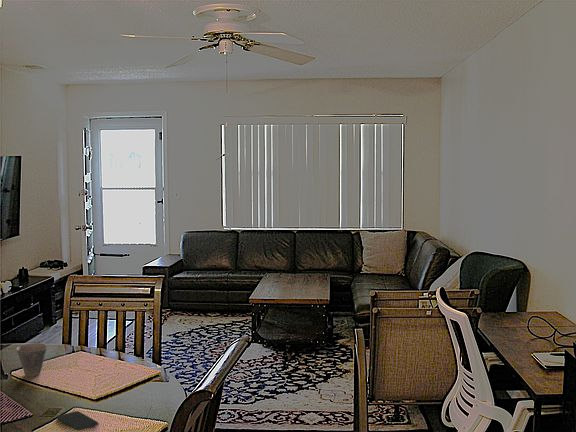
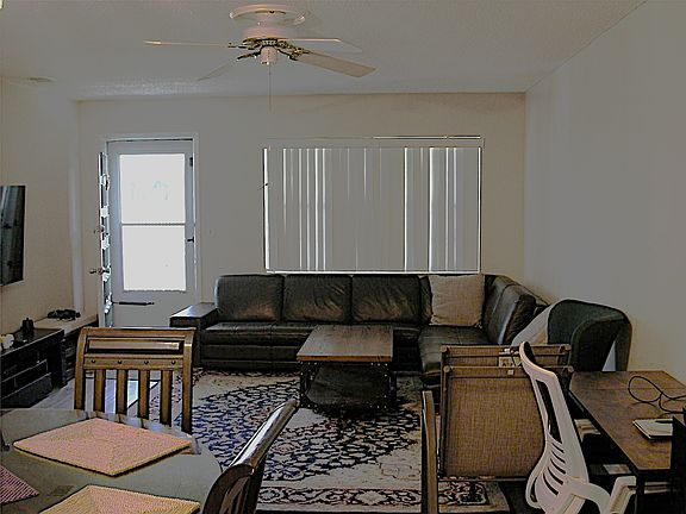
- cup [16,342,48,378]
- smartphone [56,410,99,431]
